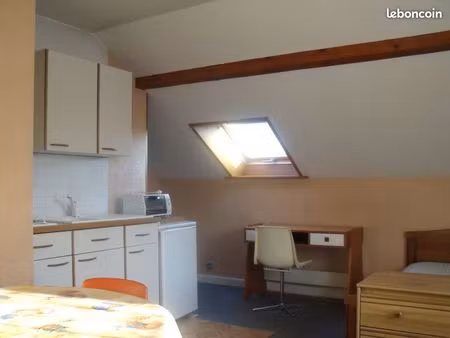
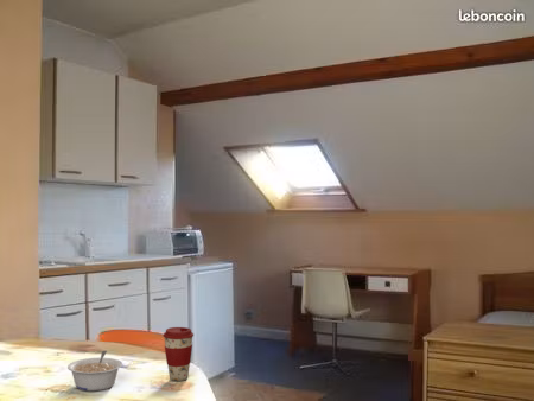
+ legume [66,350,123,393]
+ coffee cup [163,326,195,382]
